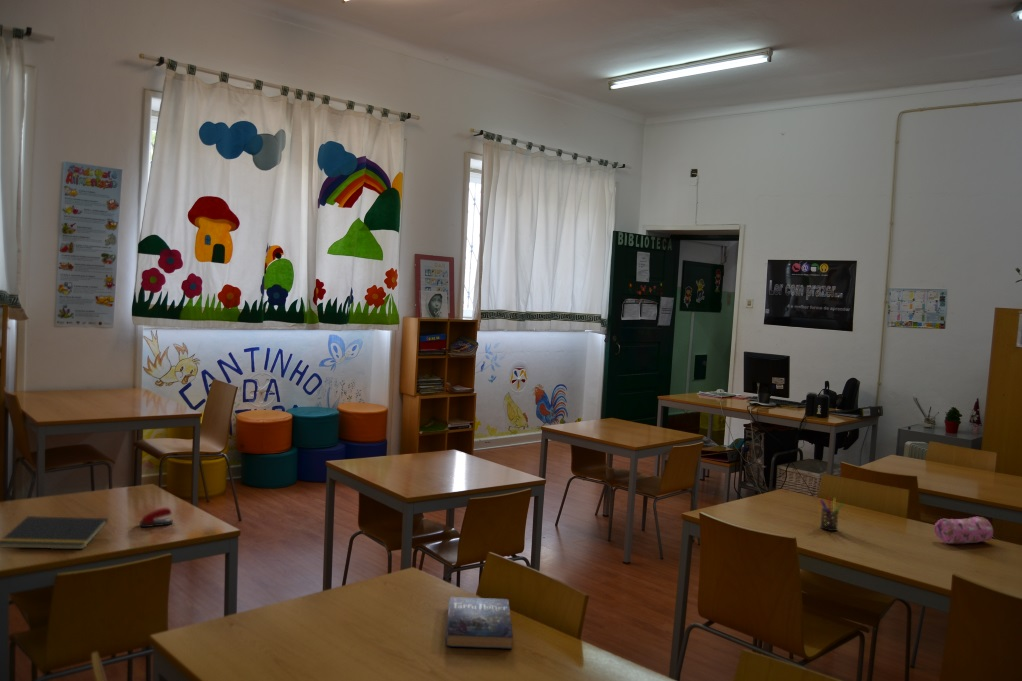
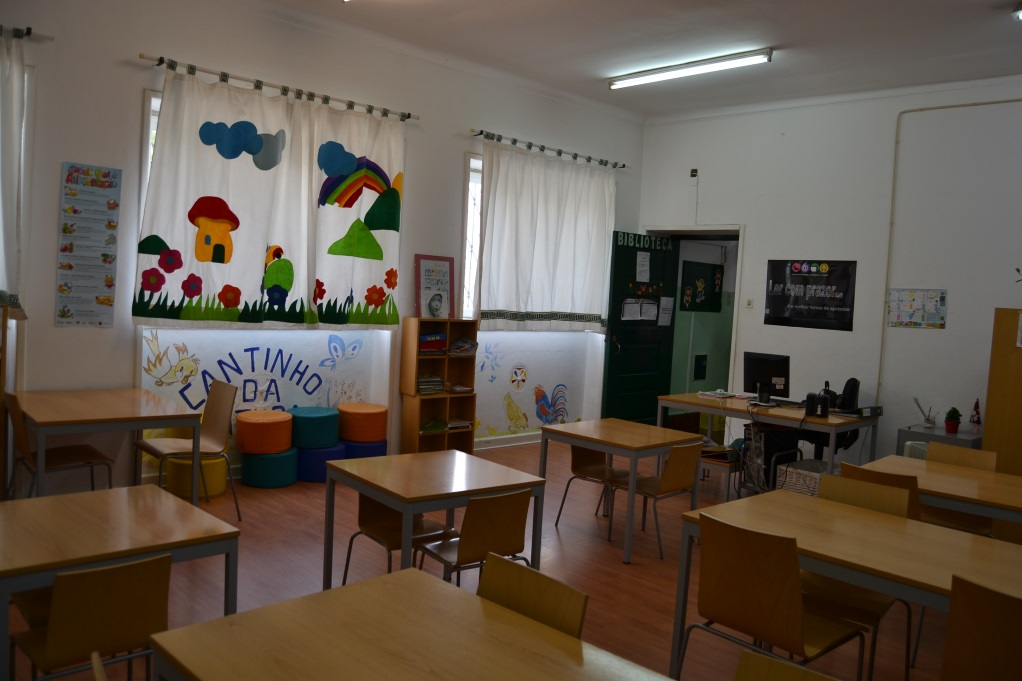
- pencil case [933,516,994,544]
- notepad [0,515,108,550]
- book [445,596,514,650]
- stapler [139,507,174,528]
- pen holder [819,496,845,532]
